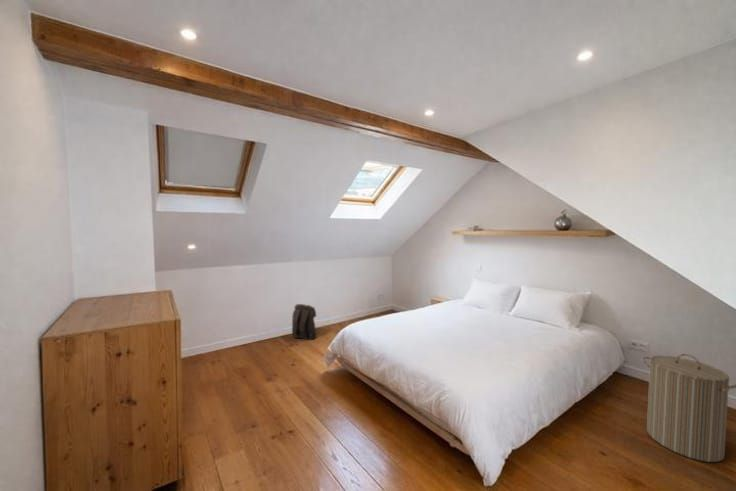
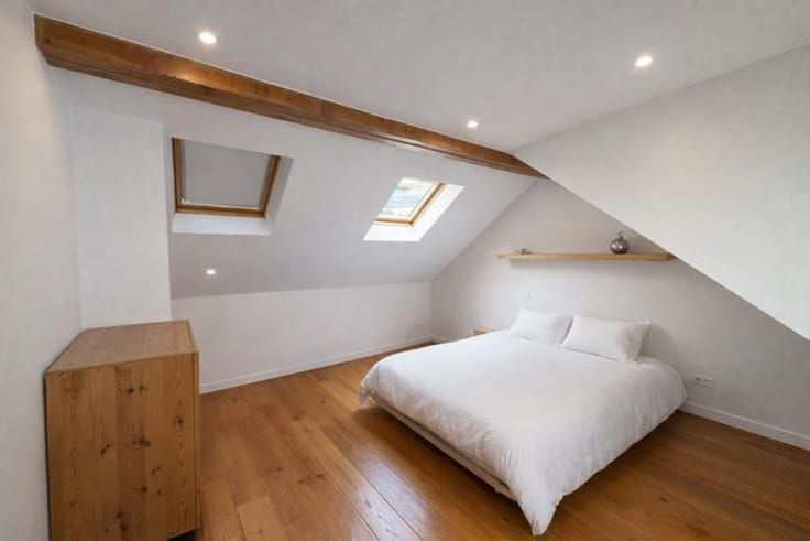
- backpack [291,303,318,341]
- laundry hamper [642,353,736,463]
